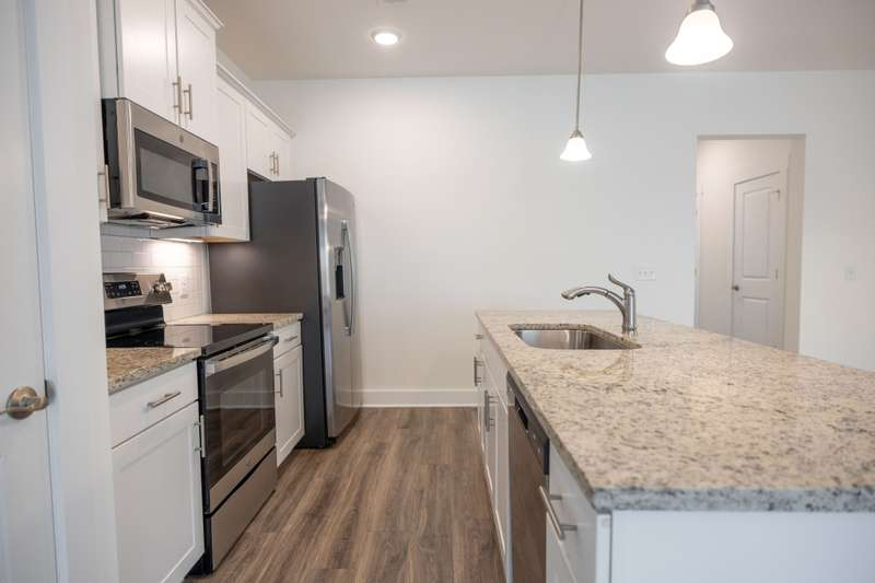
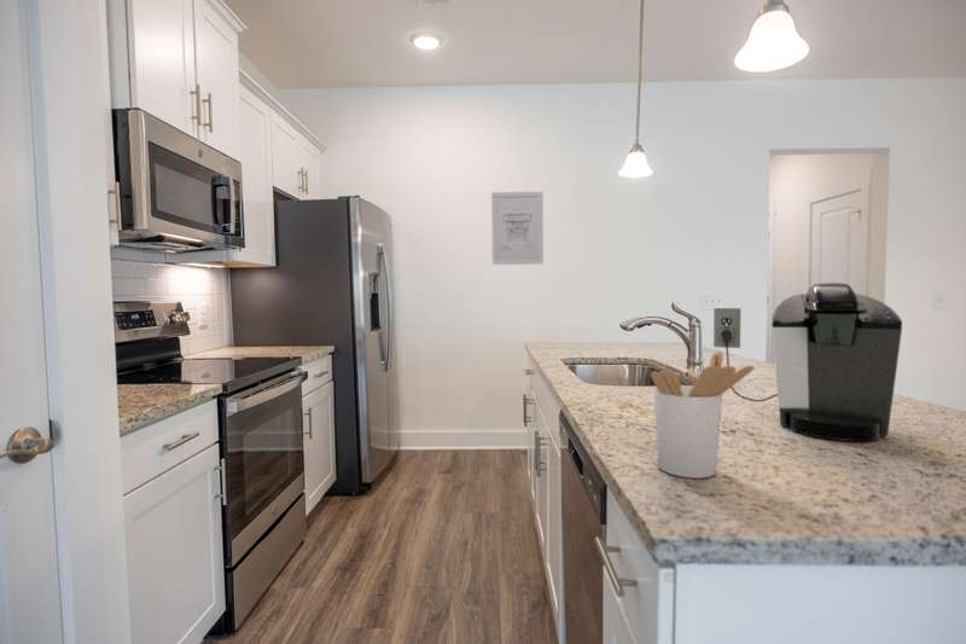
+ utensil holder [650,350,755,480]
+ coffee maker [712,282,903,442]
+ wall art [490,191,545,266]
